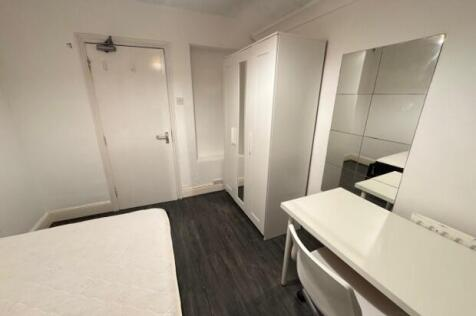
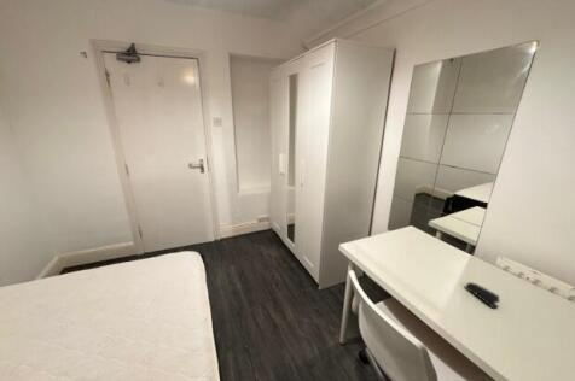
+ stapler [464,281,501,309]
